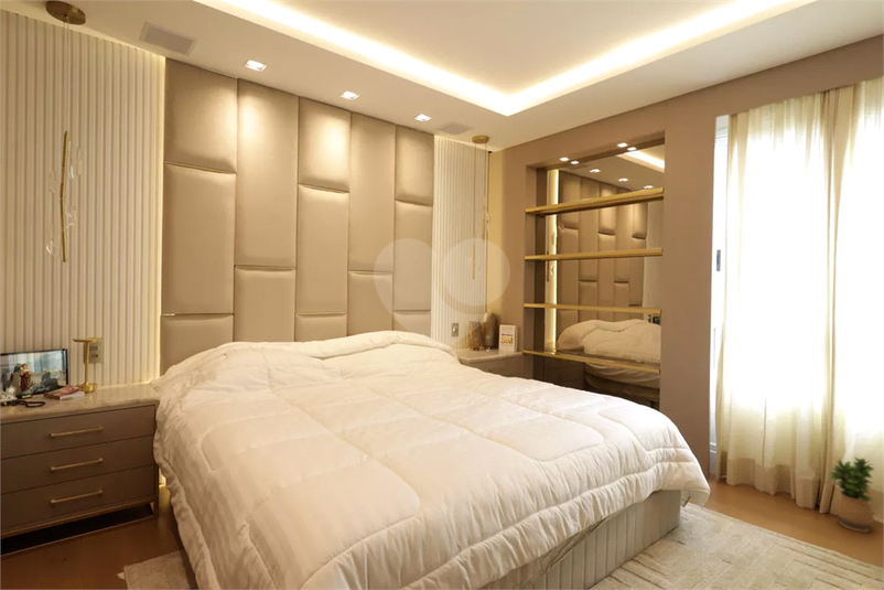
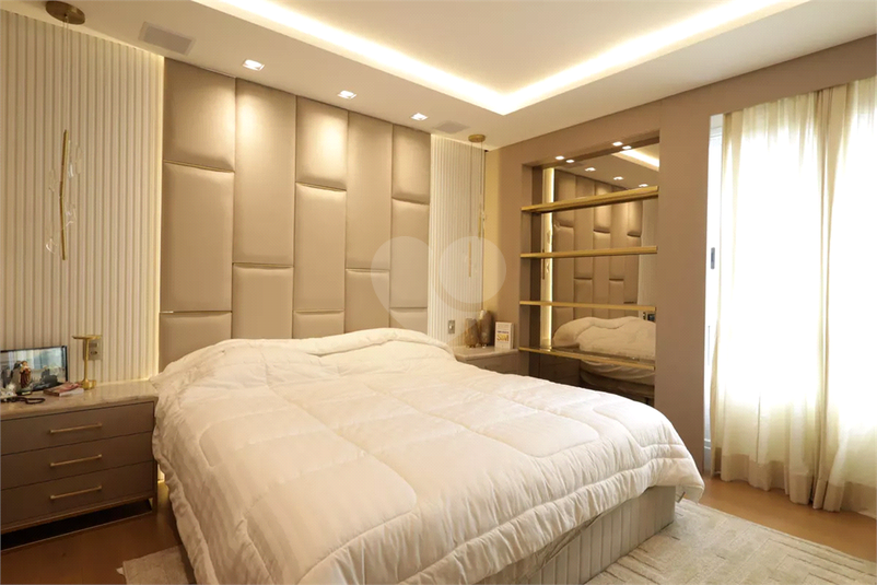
- potted plant [828,457,875,533]
